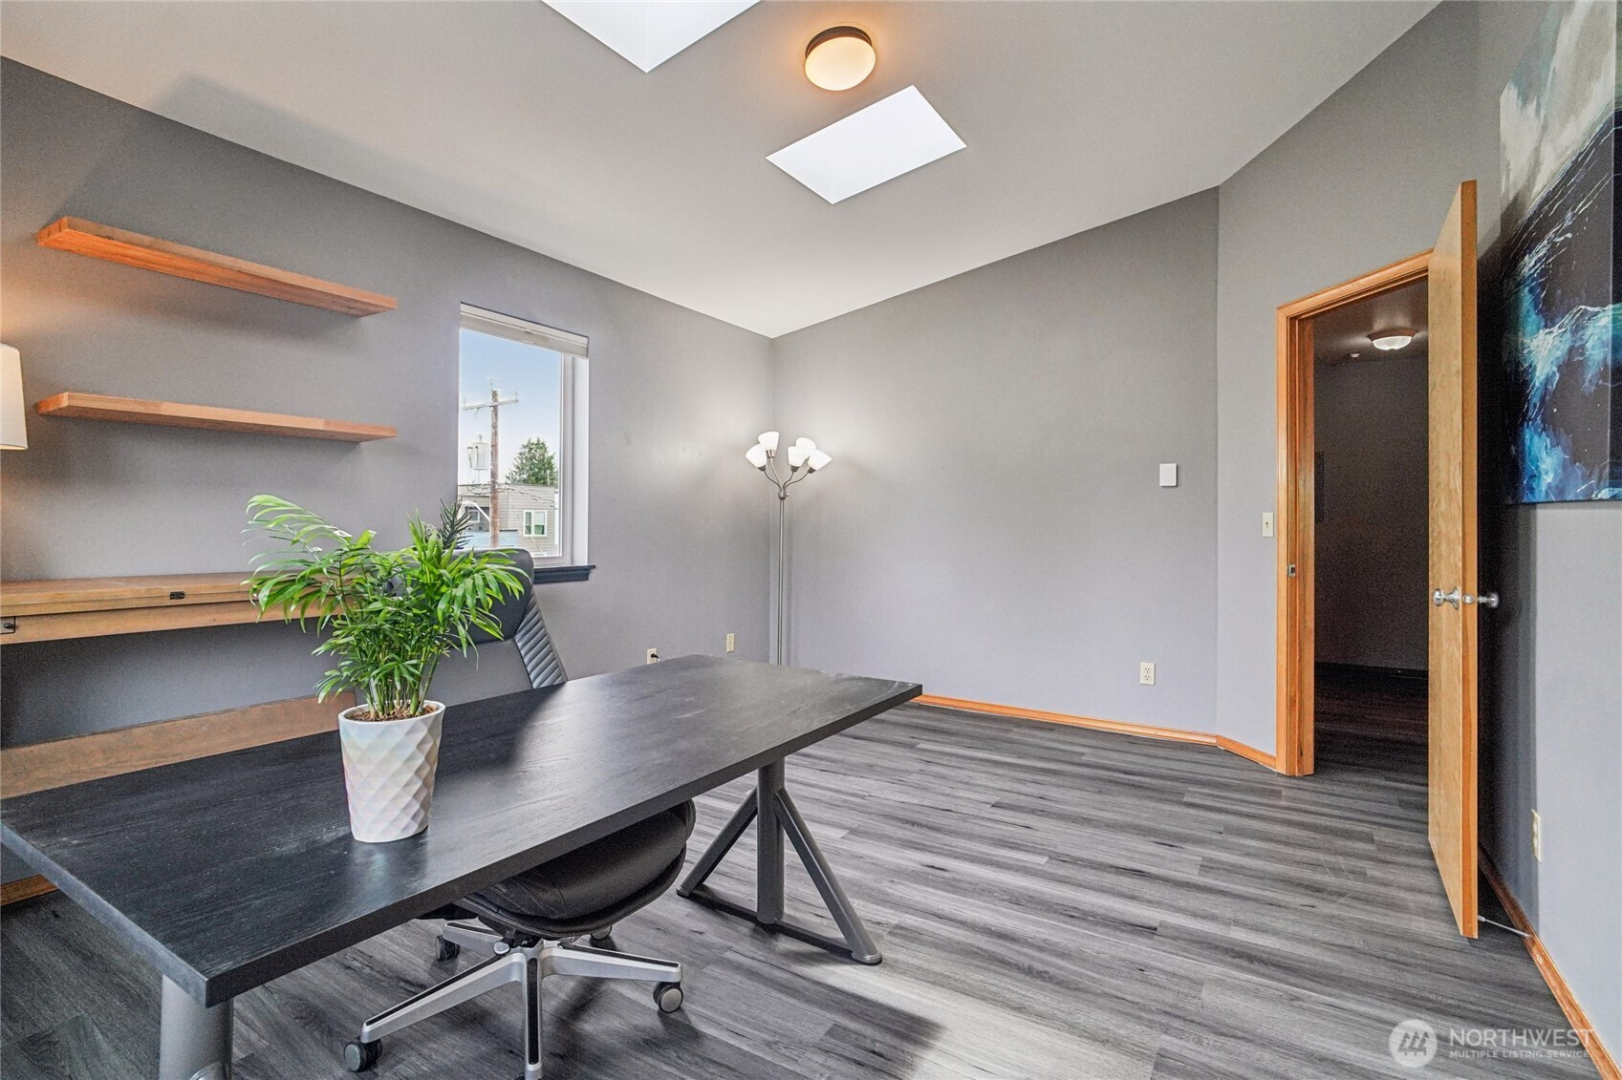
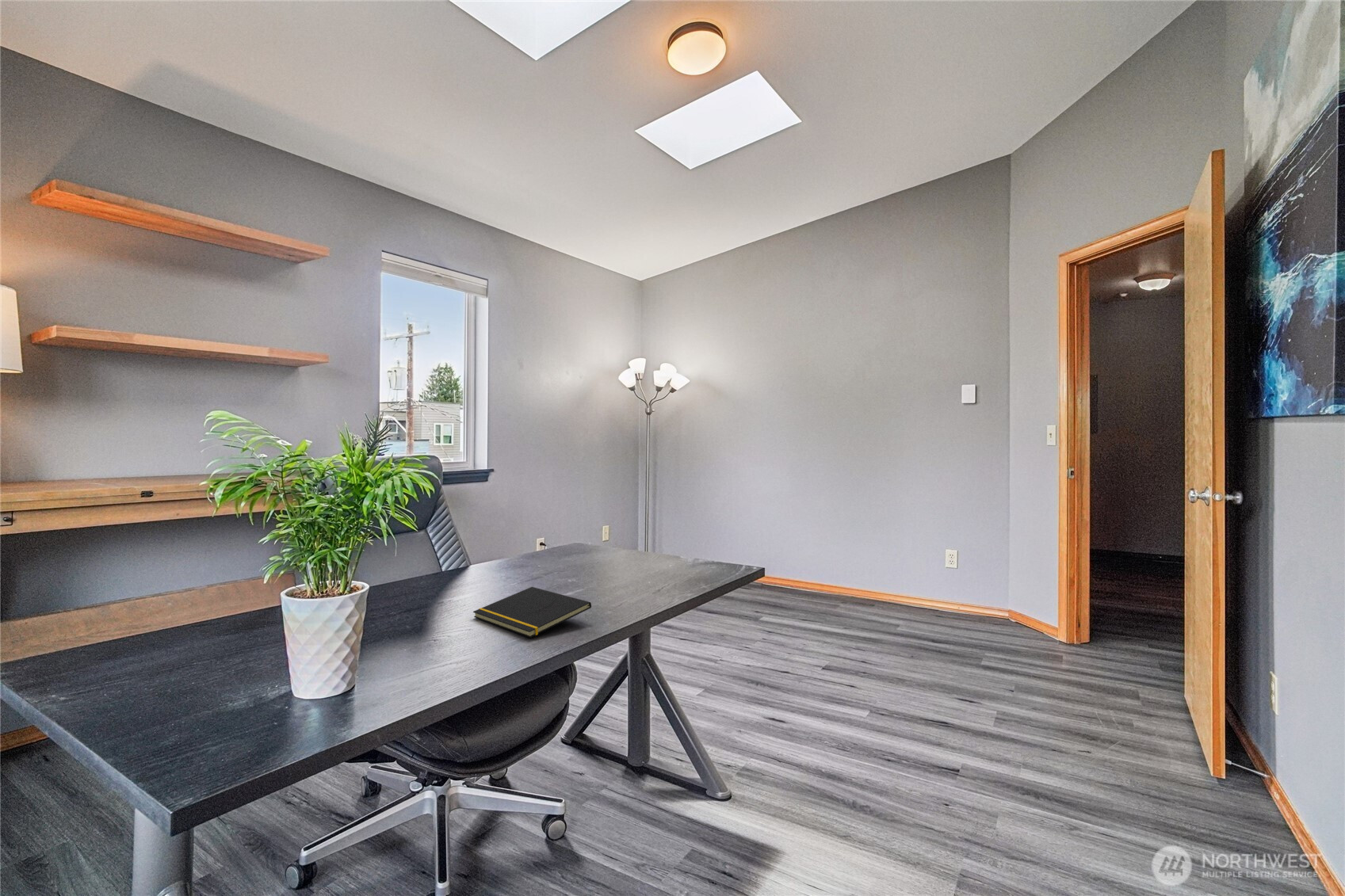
+ notepad [472,586,592,639]
